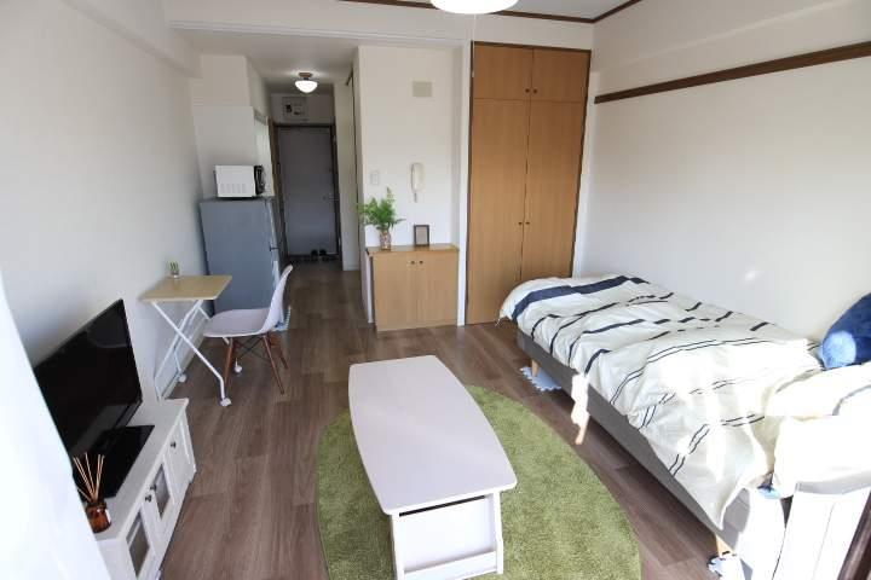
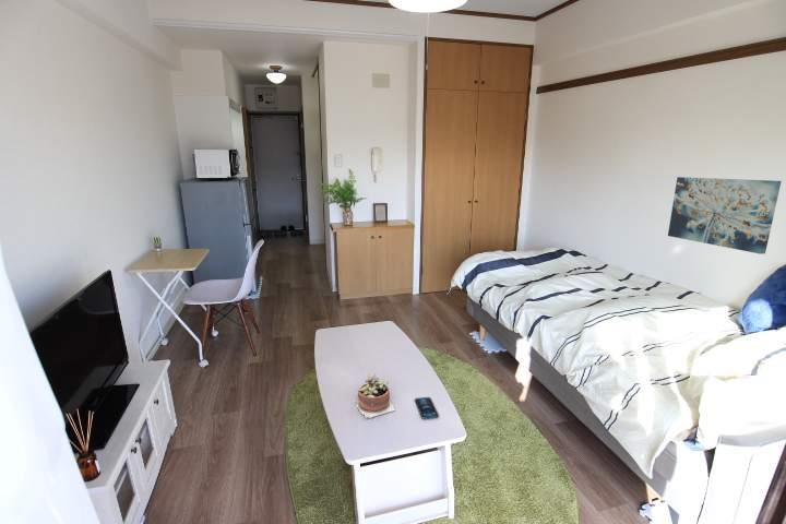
+ succulent plant [355,373,396,419]
+ smartphone [414,396,440,420]
+ wall art [667,176,782,255]
